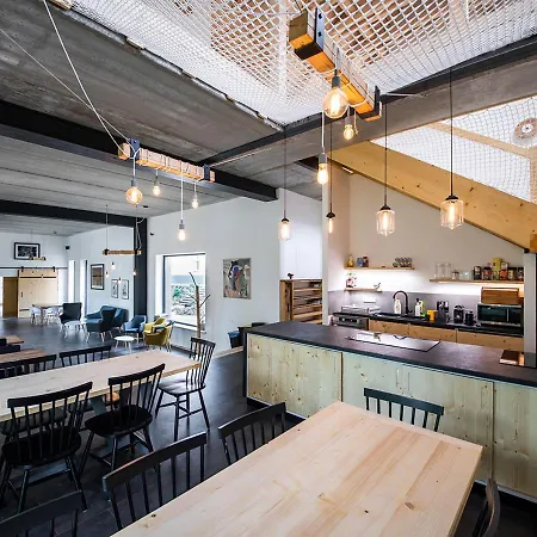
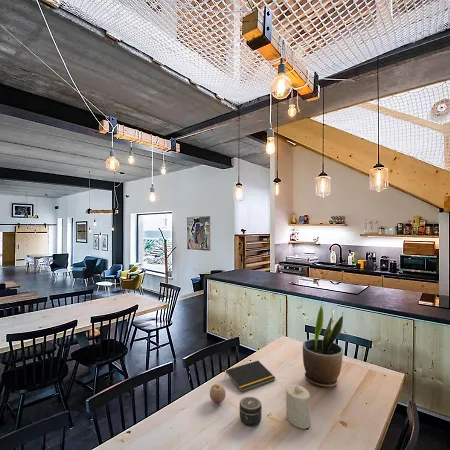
+ potted plant [302,304,344,389]
+ candle [285,384,312,430]
+ fruit [209,383,226,404]
+ notepad [224,360,276,393]
+ jar [238,396,263,427]
